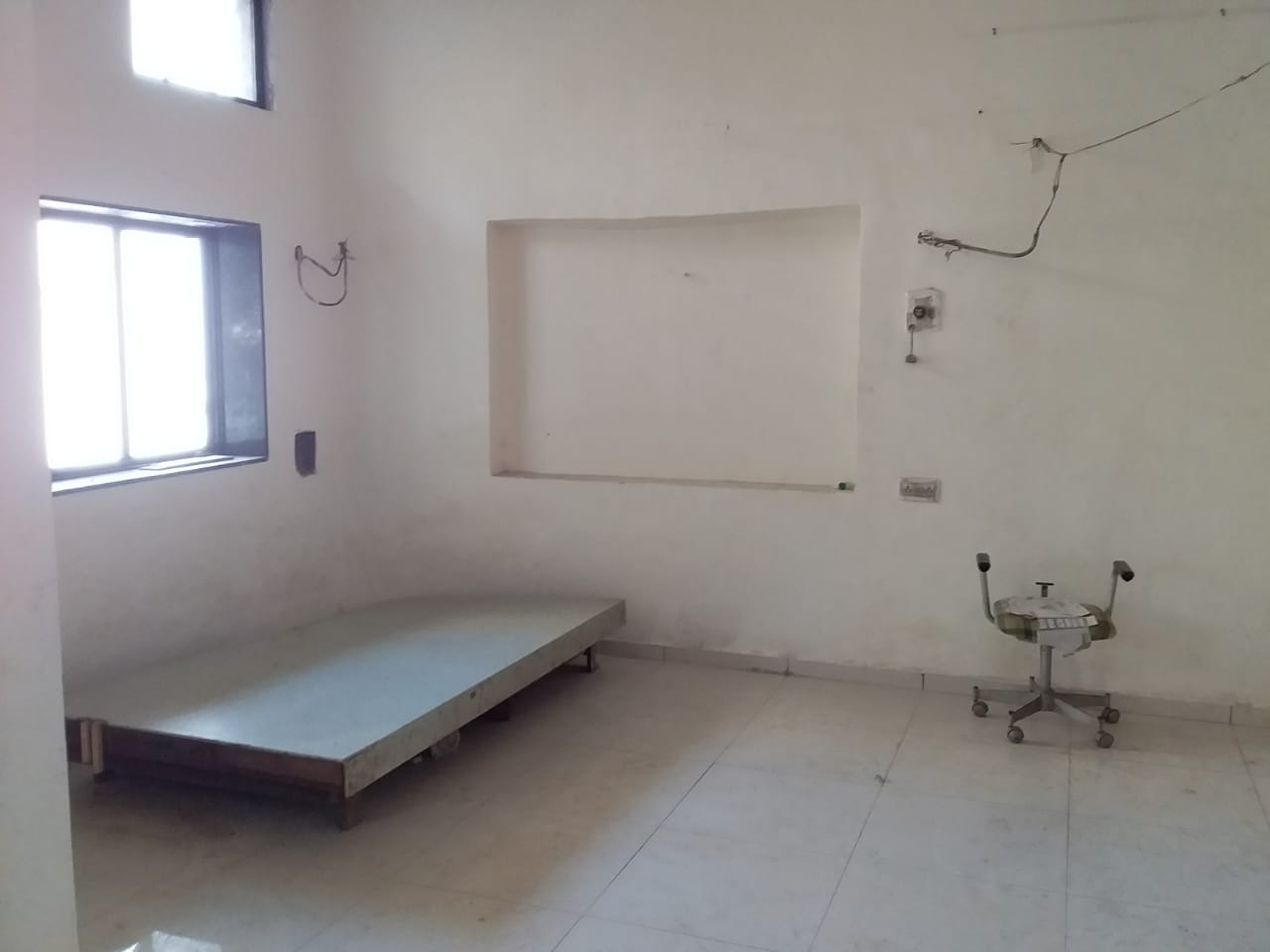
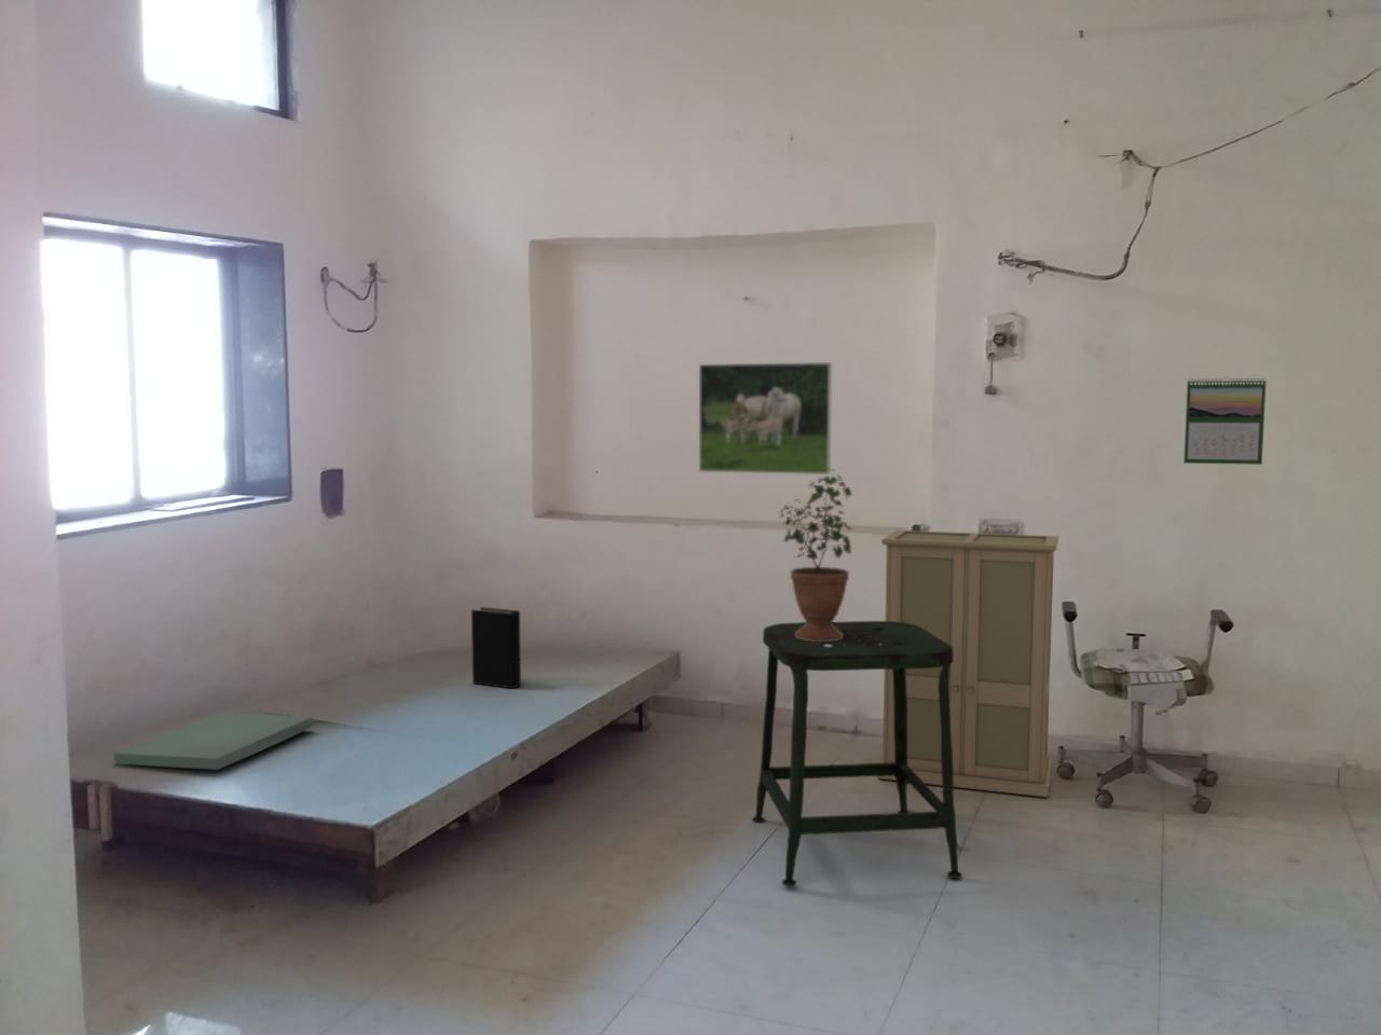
+ stool [751,620,962,887]
+ book [471,606,522,690]
+ cabinet [876,529,1059,798]
+ potted plant [776,467,854,641]
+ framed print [698,361,833,475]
+ cushion [113,711,314,771]
+ calendar [1182,376,1268,465]
